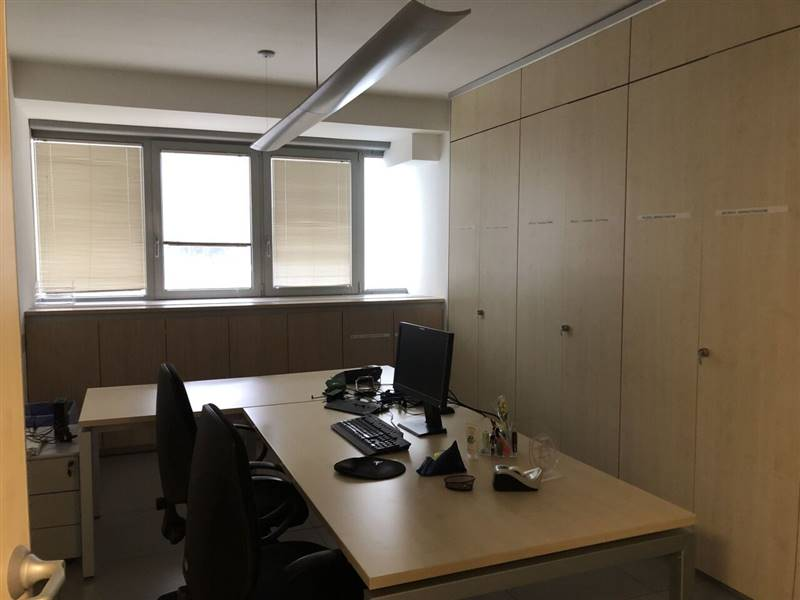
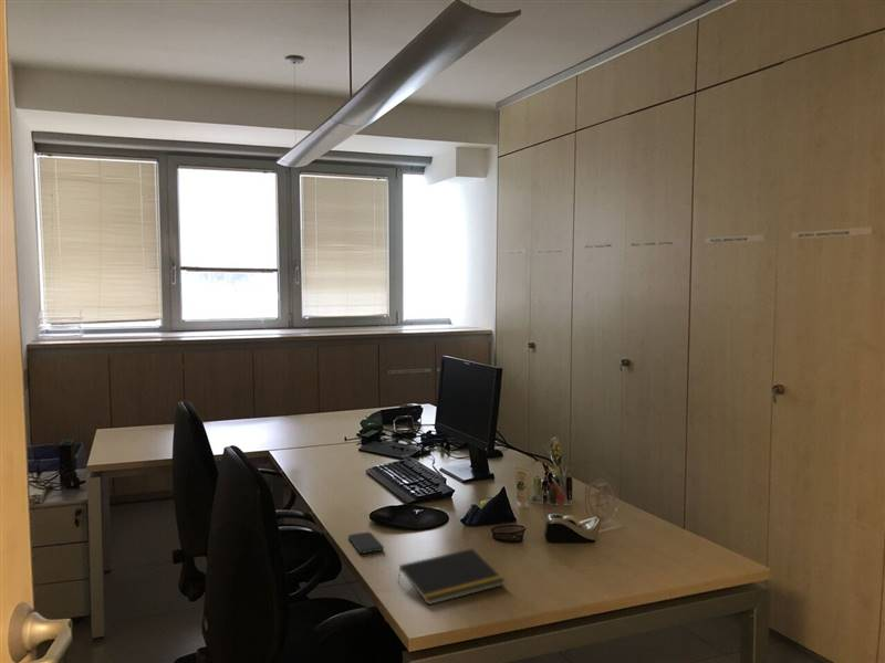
+ smartphone [347,532,385,555]
+ notepad [397,548,506,606]
